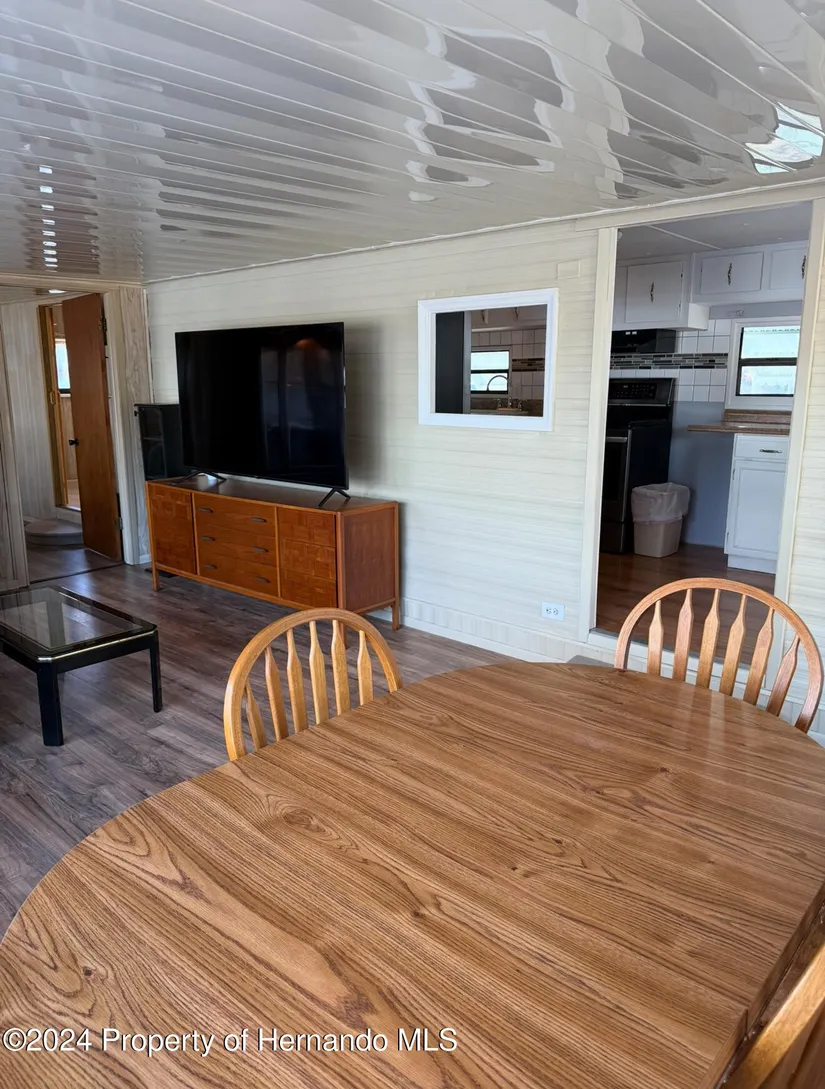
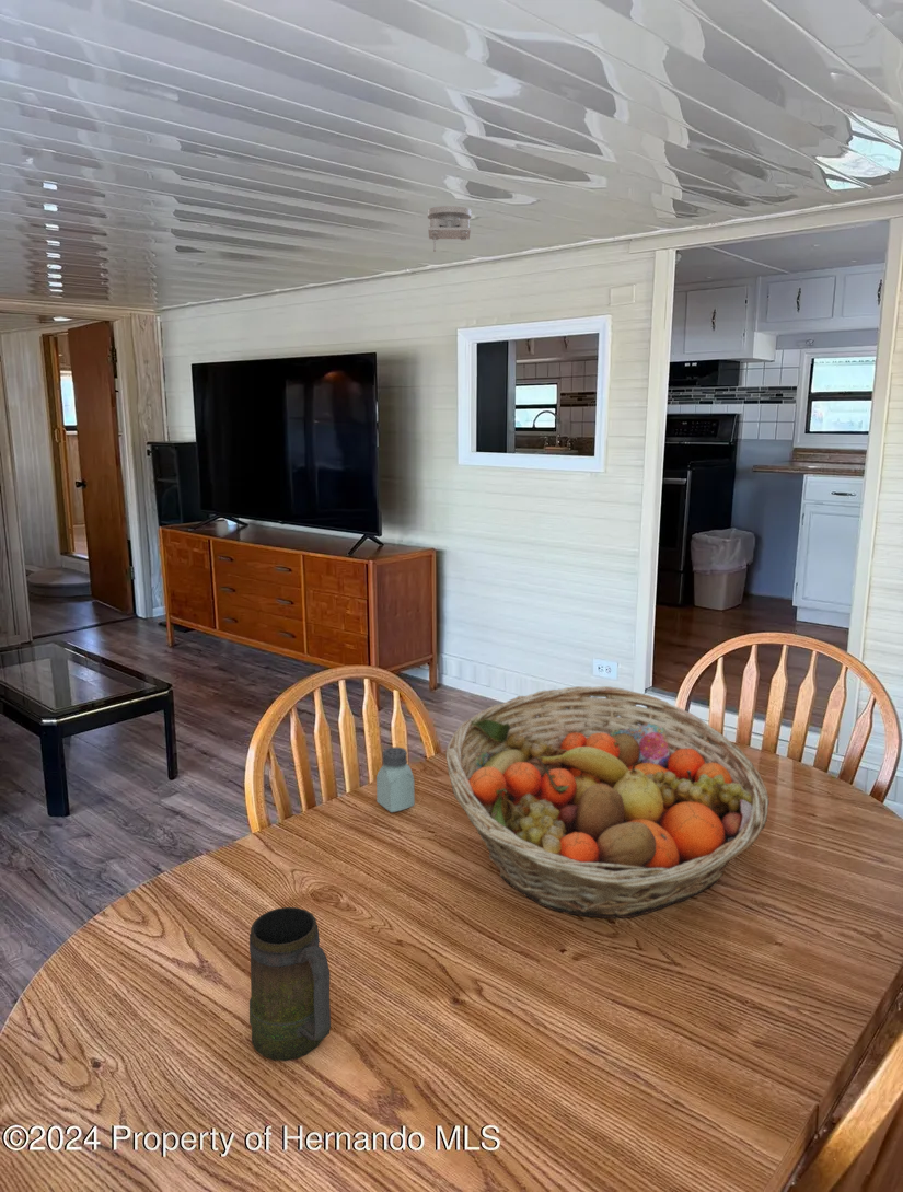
+ saltshaker [375,747,416,813]
+ smoke detector [427,205,472,253]
+ fruit basket [444,685,771,919]
+ mug [248,906,332,1062]
